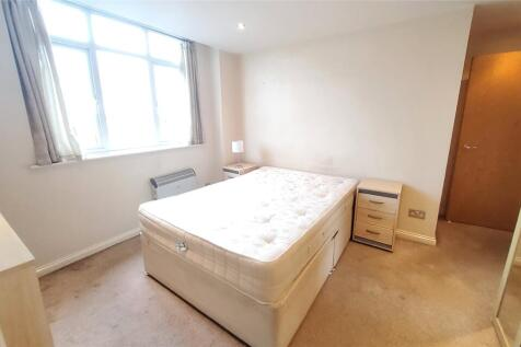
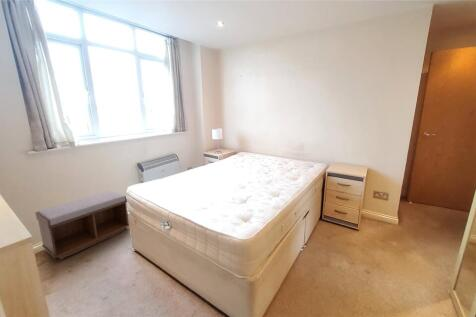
+ bench [34,190,130,261]
